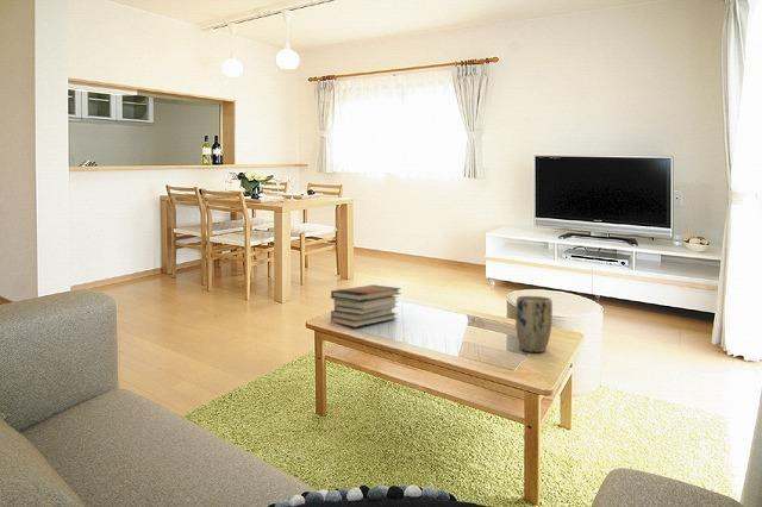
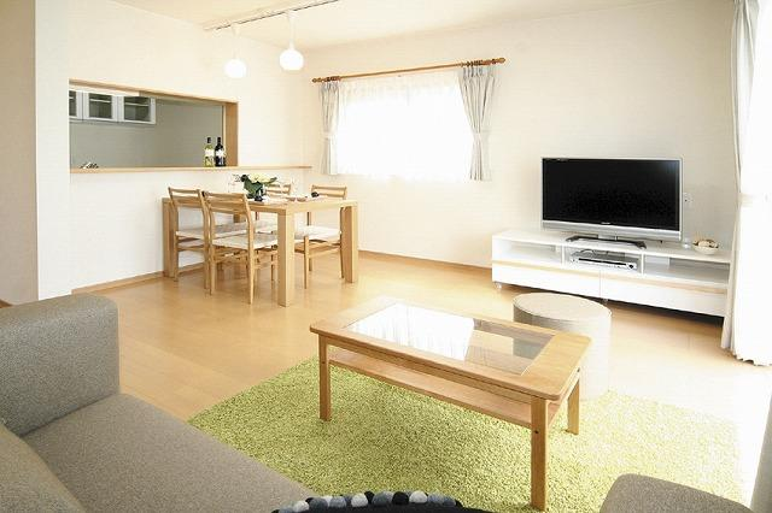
- plant pot [514,295,554,353]
- book stack [330,283,402,328]
